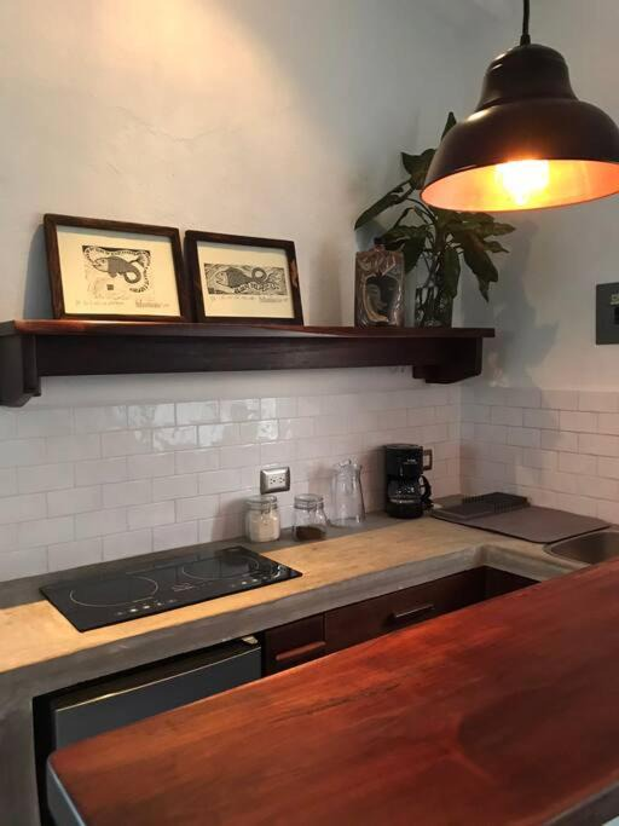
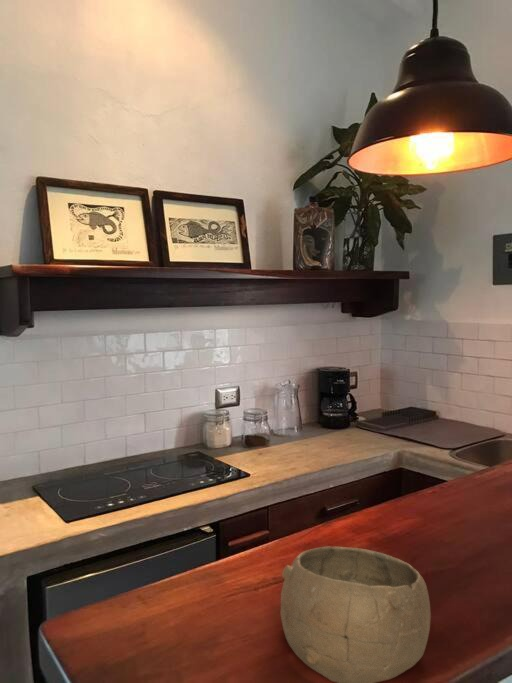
+ bowl [280,546,432,683]
